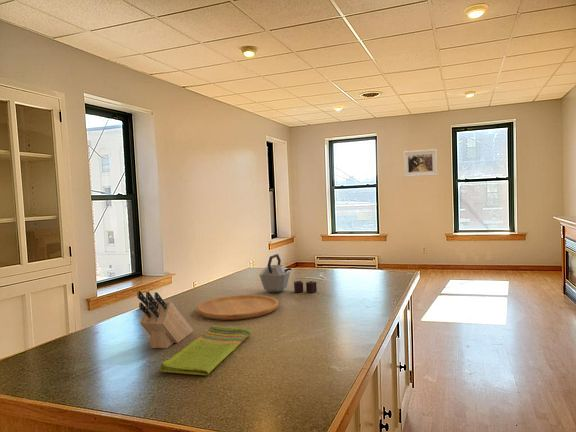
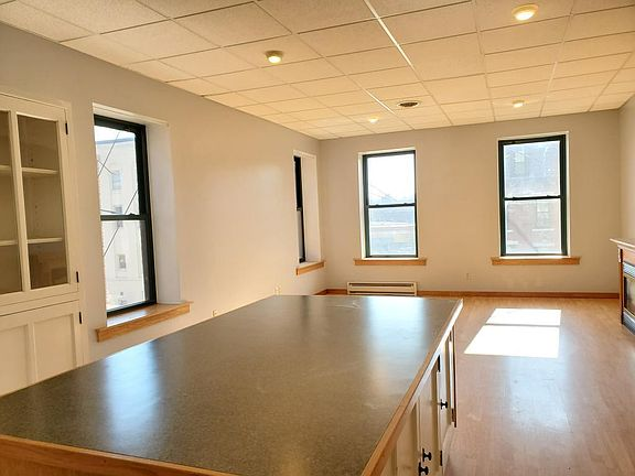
- knife block [136,290,194,349]
- cutting board [196,294,280,321]
- dish towel [159,325,252,376]
- kettle [258,253,318,294]
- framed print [403,148,438,178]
